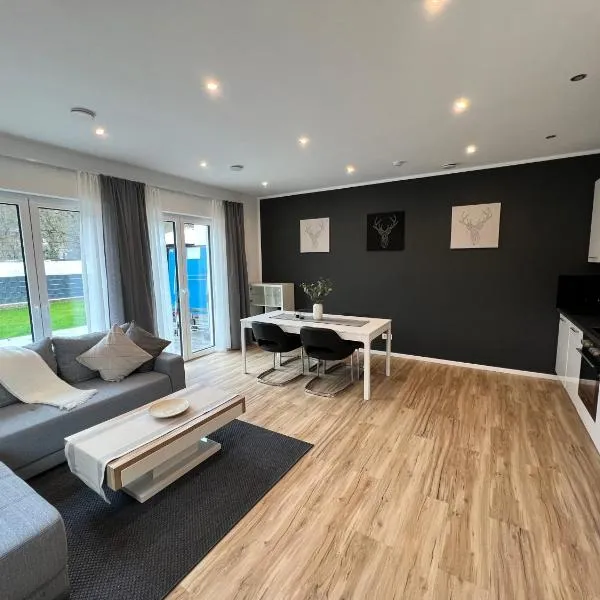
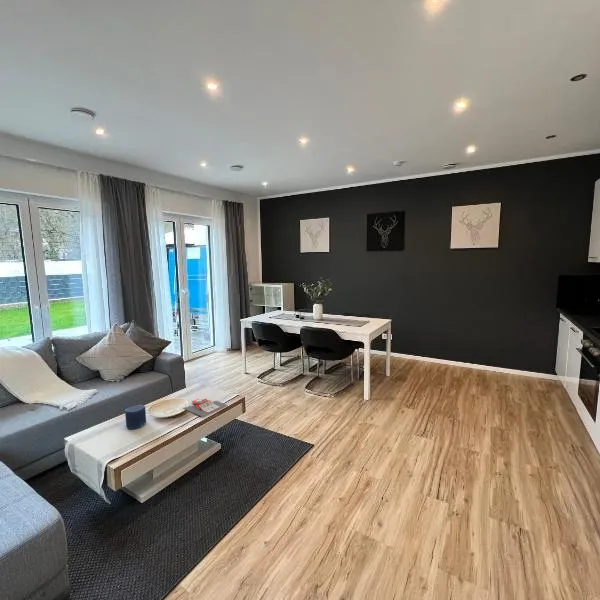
+ candle [124,404,147,430]
+ book [182,398,228,418]
